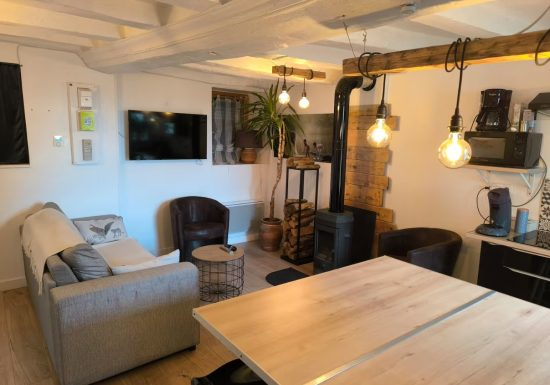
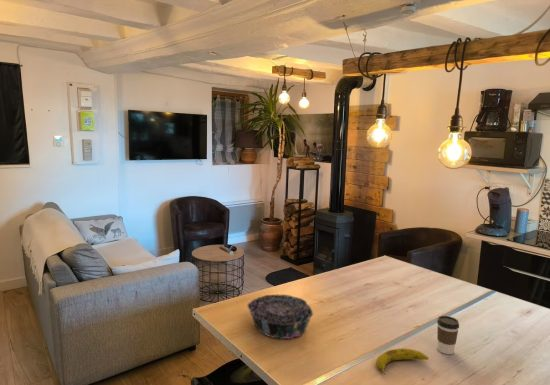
+ fruit [375,347,430,376]
+ coffee cup [436,315,460,355]
+ decorative bowl [246,293,314,340]
